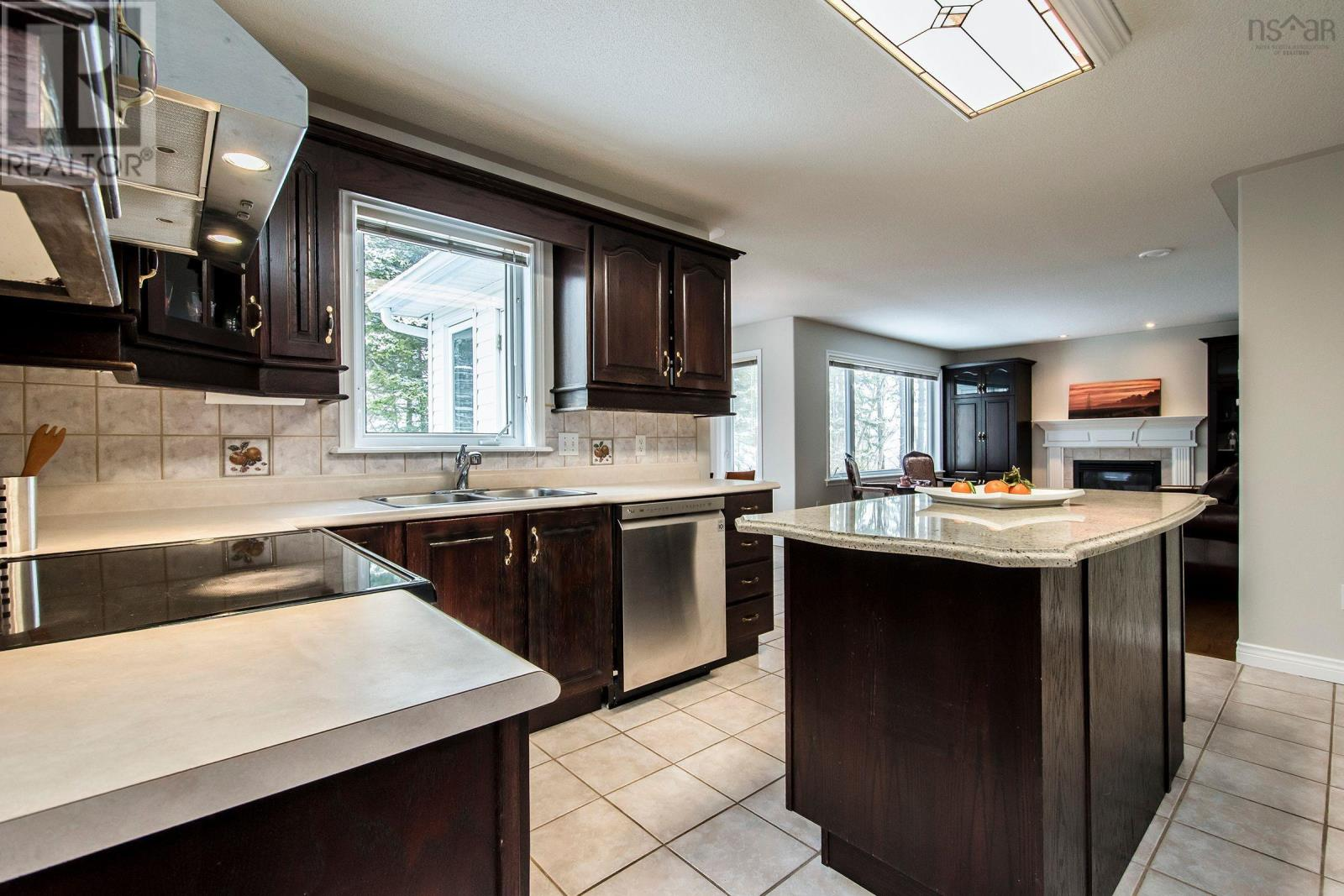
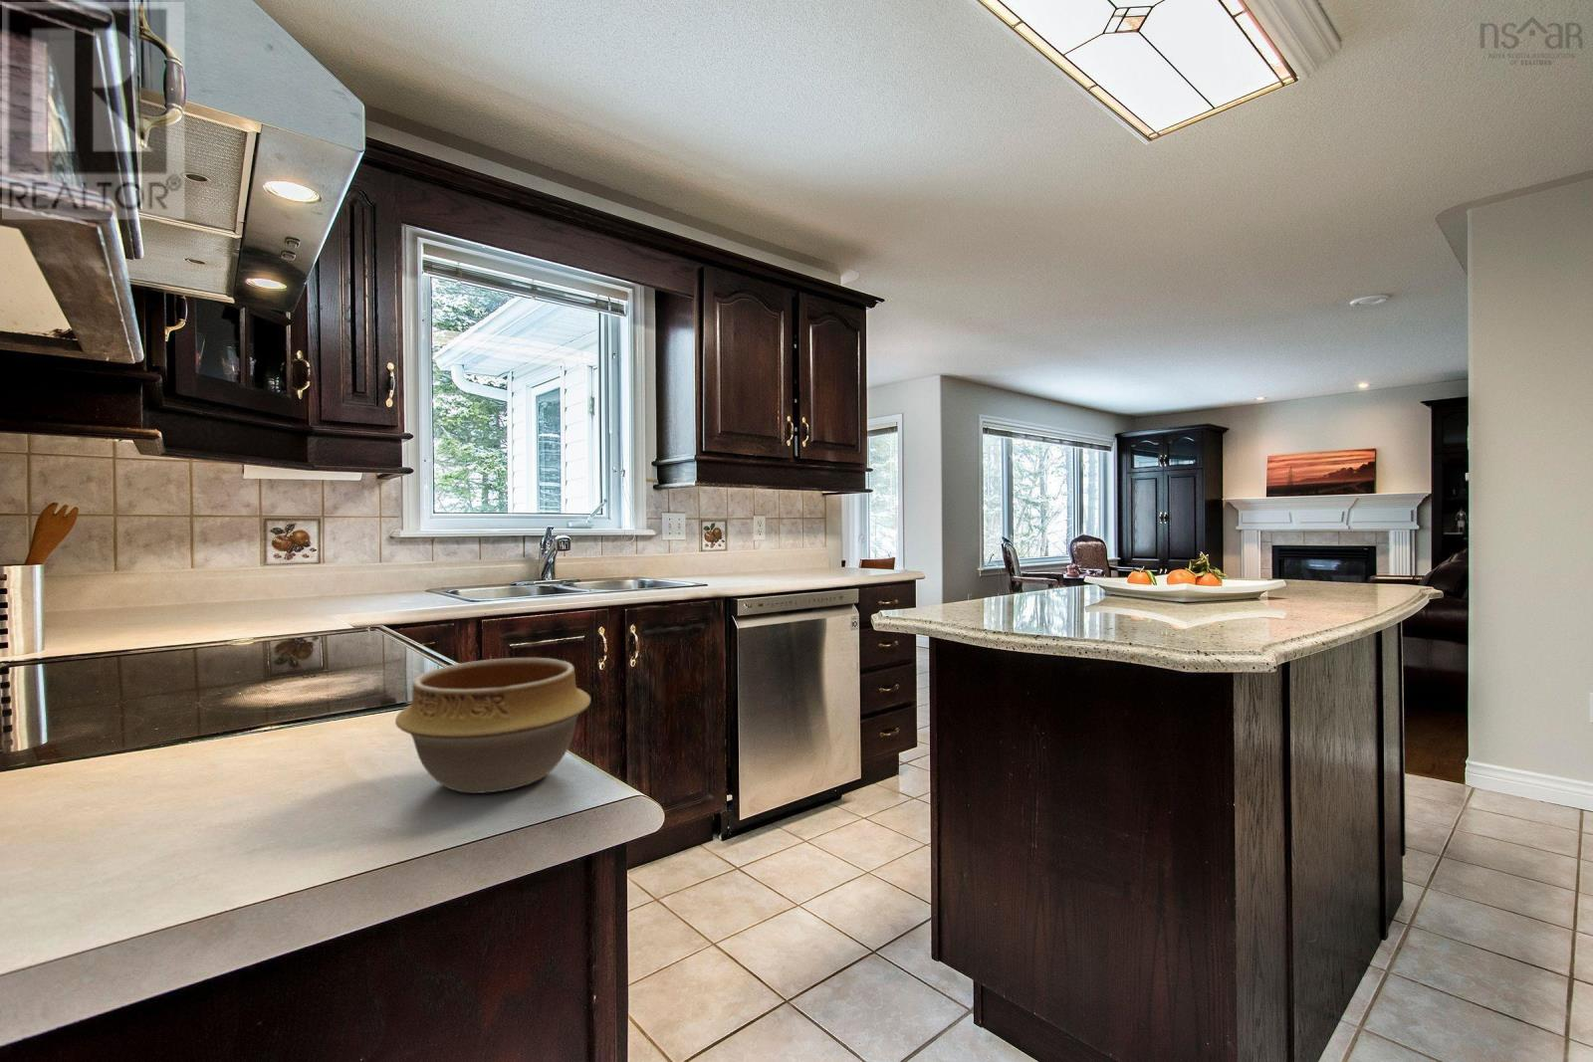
+ bowl [395,657,591,794]
